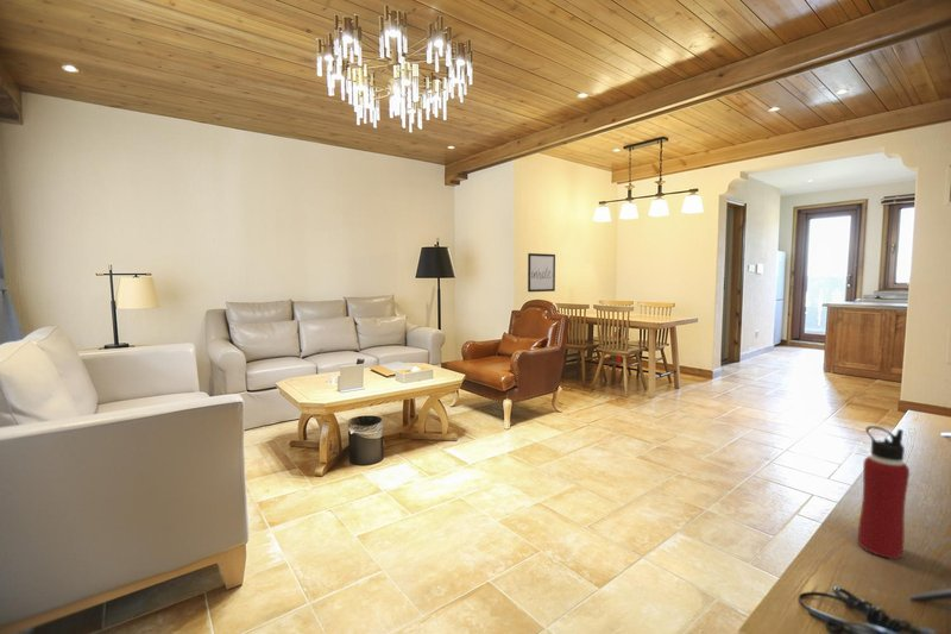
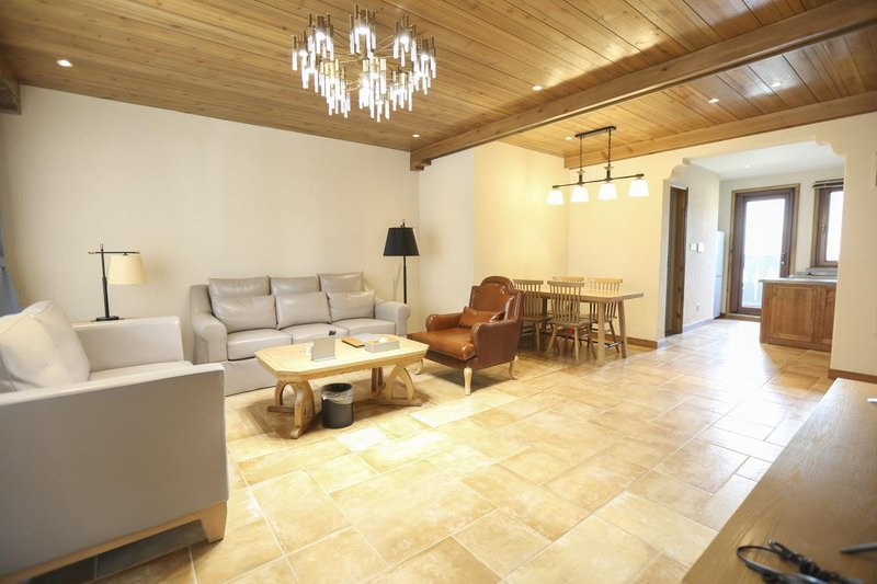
- wall art [527,252,556,293]
- water bottle [857,425,911,559]
